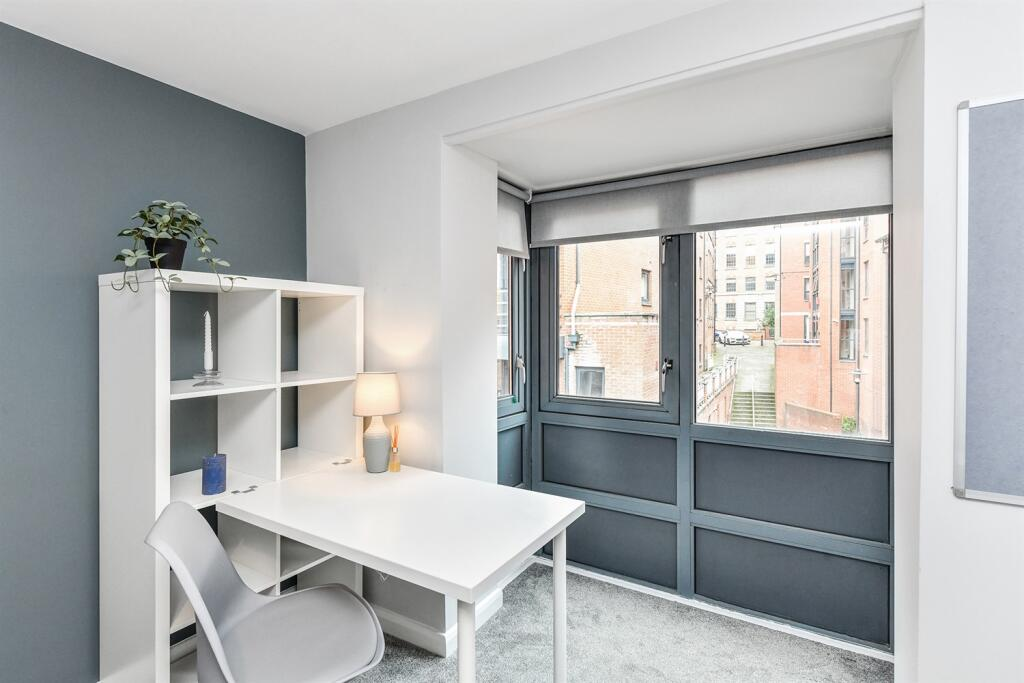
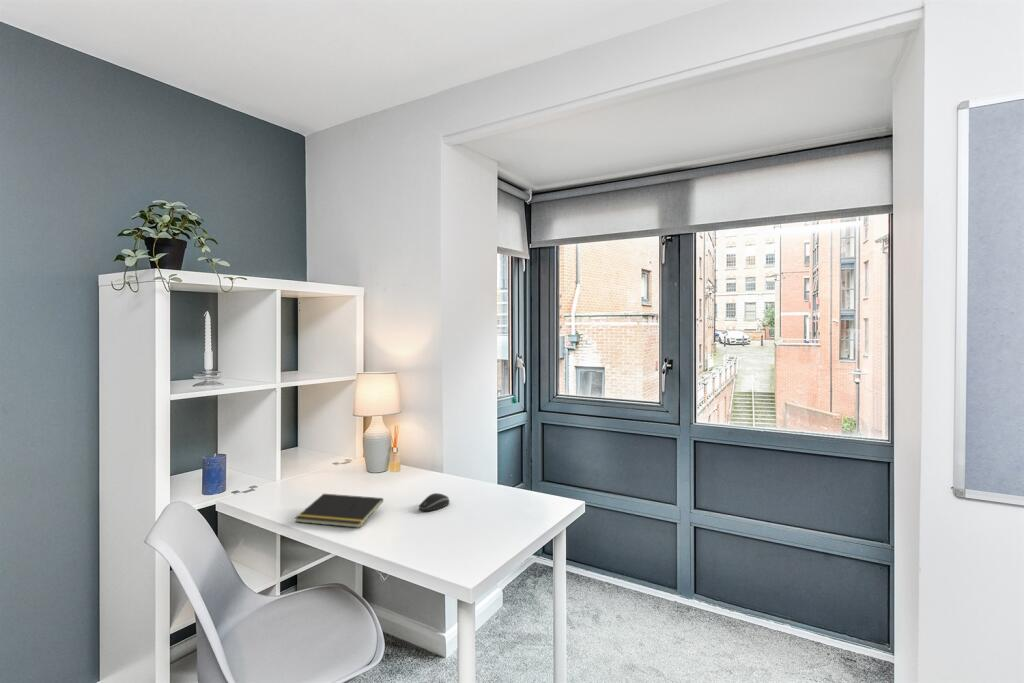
+ computer mouse [418,492,450,512]
+ notepad [294,493,384,529]
